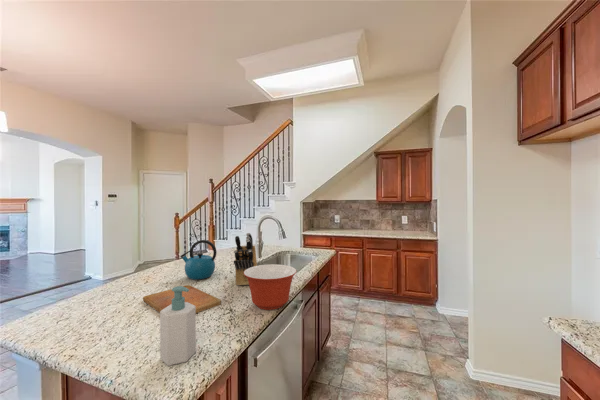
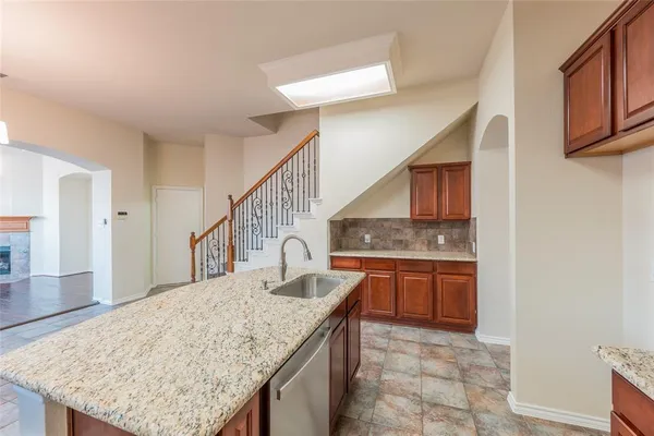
- cutting board [142,284,222,314]
- kettle [179,239,217,281]
- knife block [233,232,258,286]
- soap bottle [159,285,197,367]
- mixing bowl [244,263,298,311]
